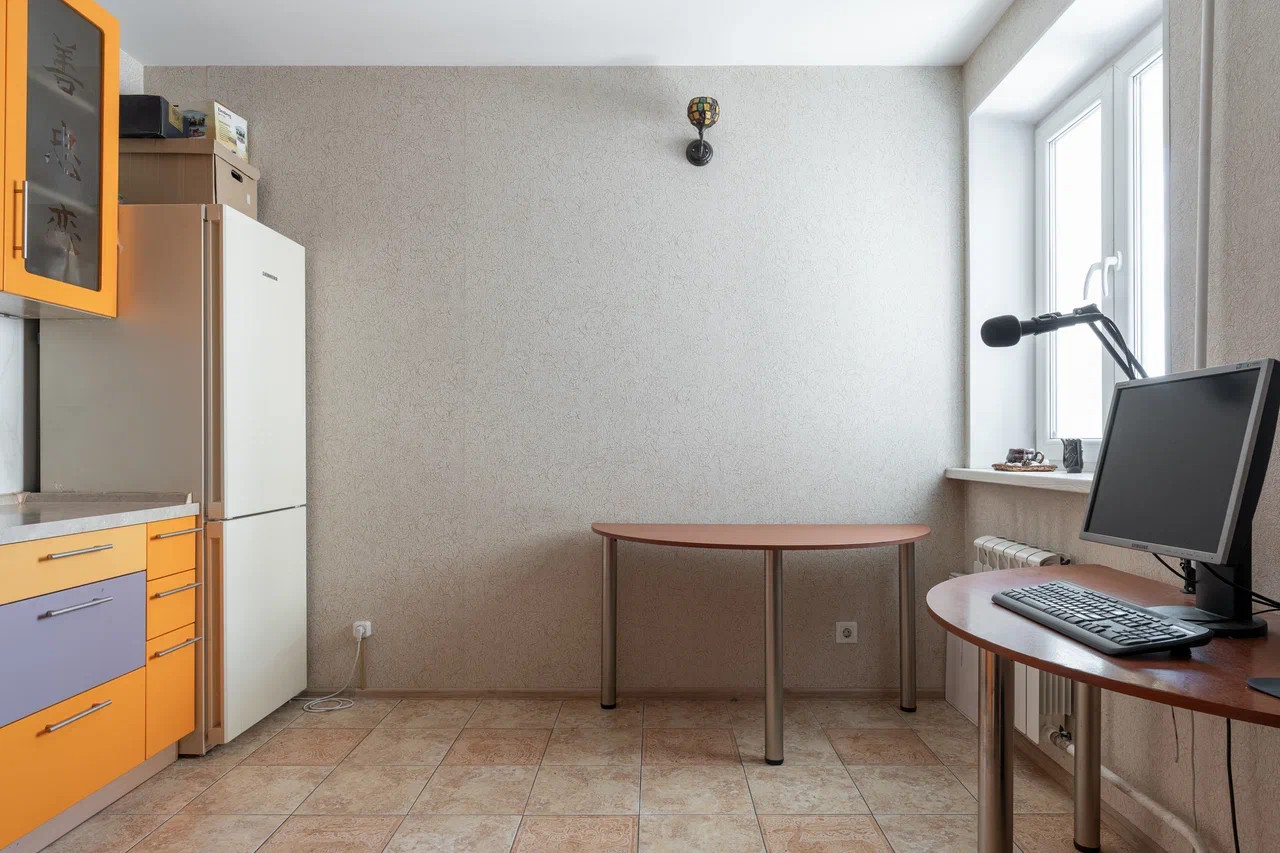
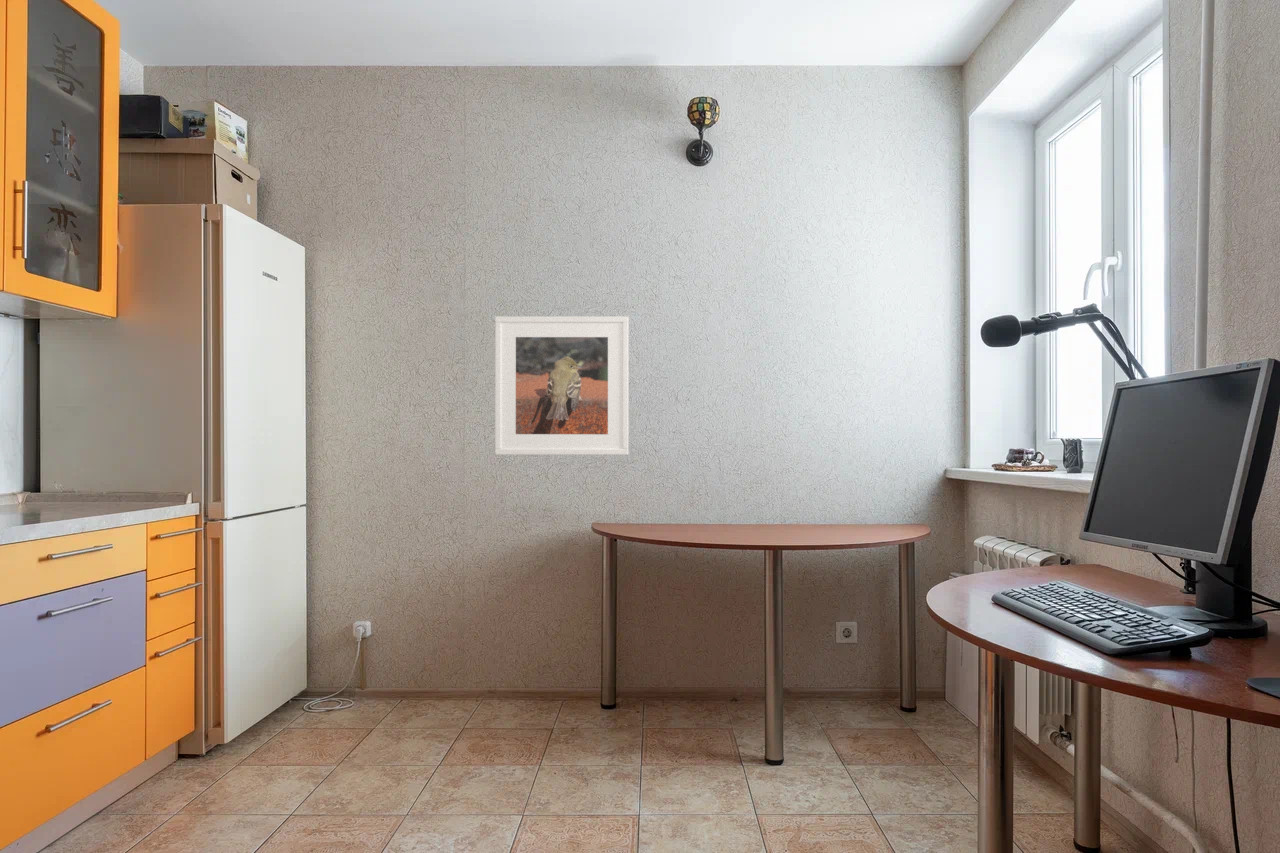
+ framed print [494,316,630,456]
